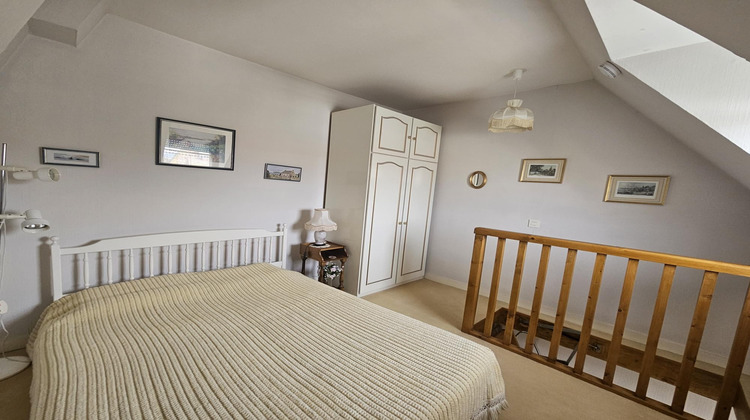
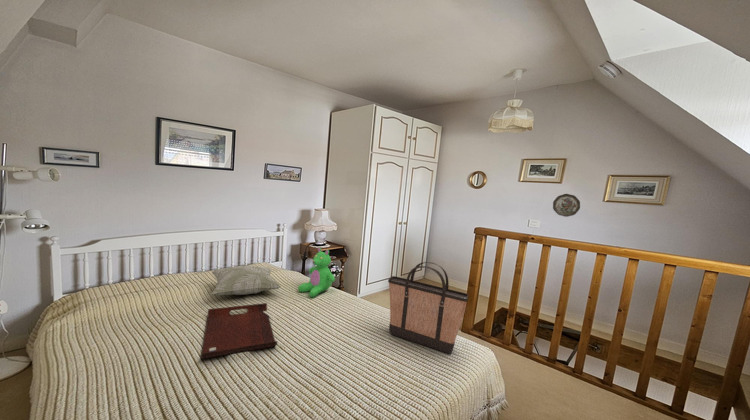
+ teddy bear [297,246,336,298]
+ serving tray [200,302,278,360]
+ decorative plate [552,193,581,218]
+ shopping bag [387,261,469,354]
+ decorative pillow [210,265,282,296]
